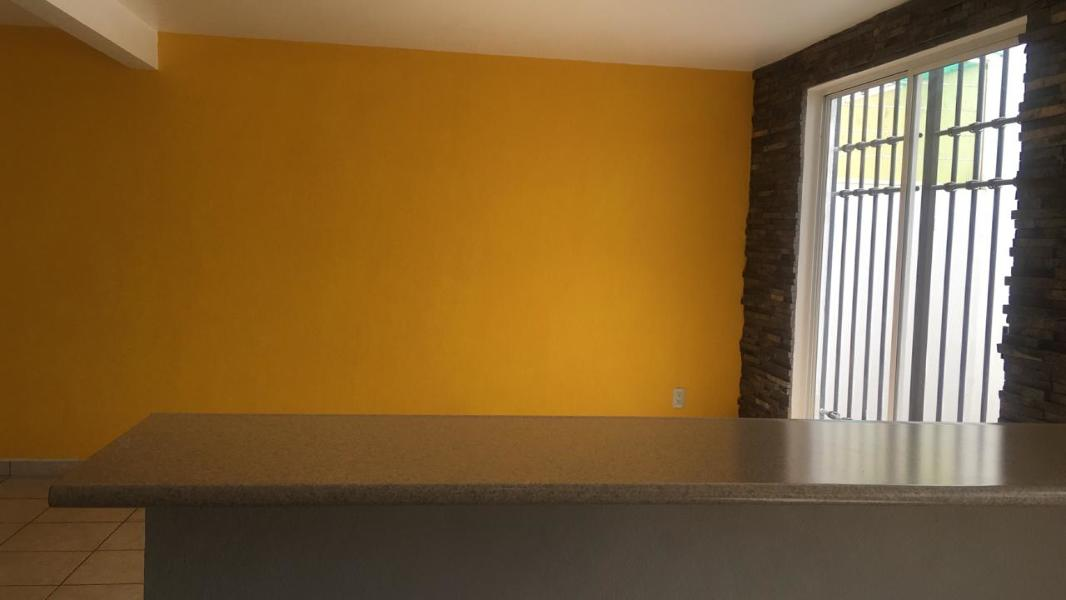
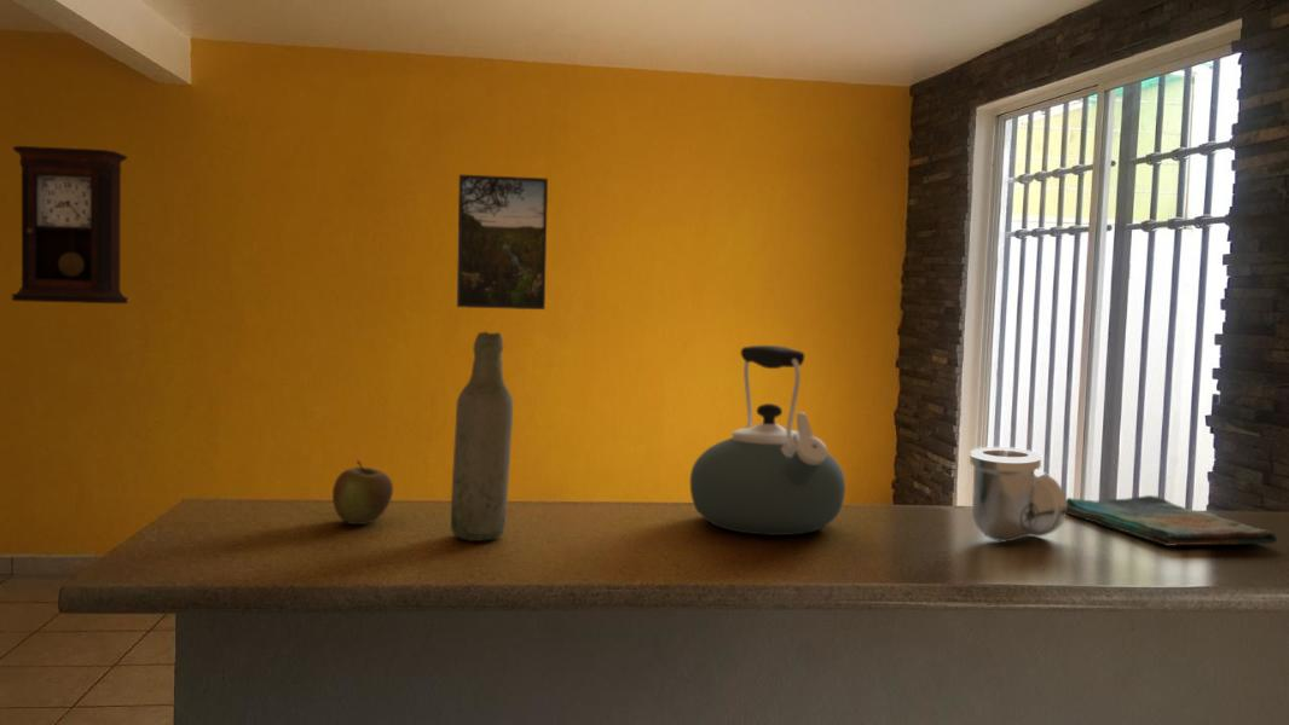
+ bottle [450,331,514,543]
+ apple [331,459,394,526]
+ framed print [456,173,549,311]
+ dish towel [1067,494,1278,547]
+ kettle [688,344,846,536]
+ pendulum clock [10,145,129,304]
+ pipe fitting [969,446,1068,543]
